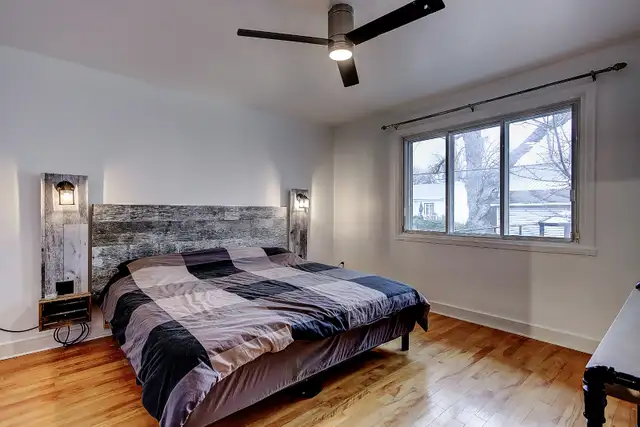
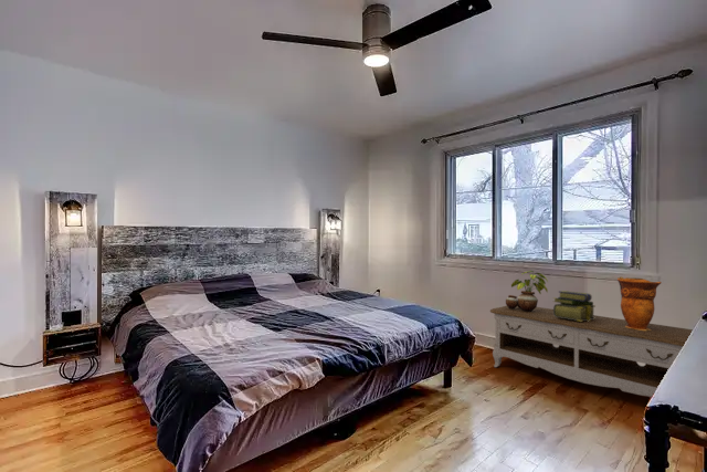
+ decorative vase [616,275,663,331]
+ stack of books [552,290,597,322]
+ storage bench [489,305,694,398]
+ potted plant [505,270,549,312]
